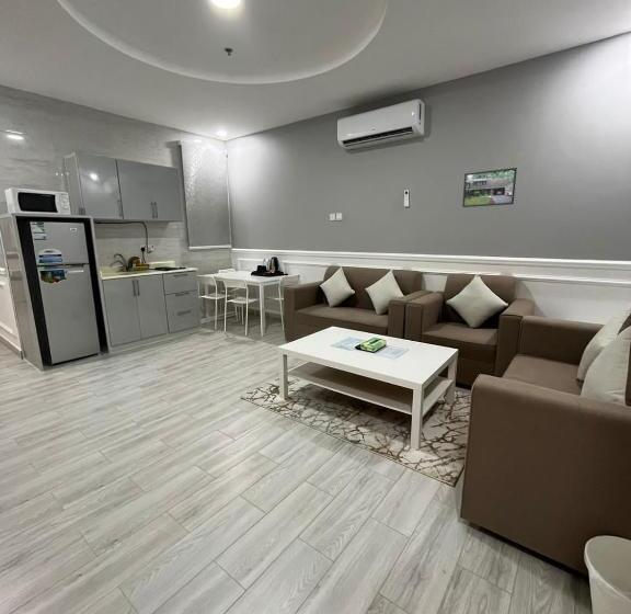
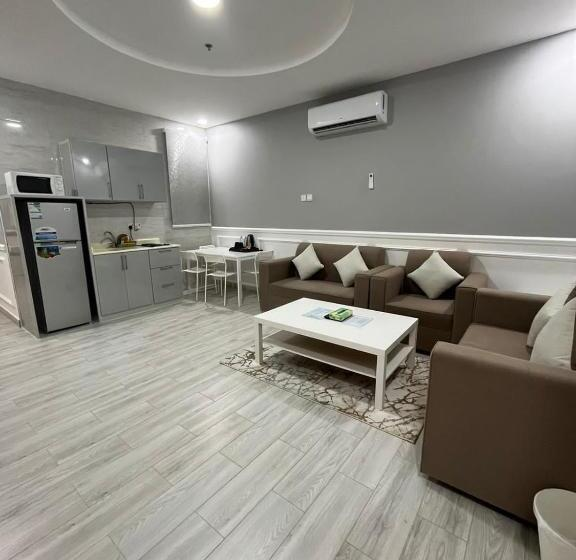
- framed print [461,167,518,208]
